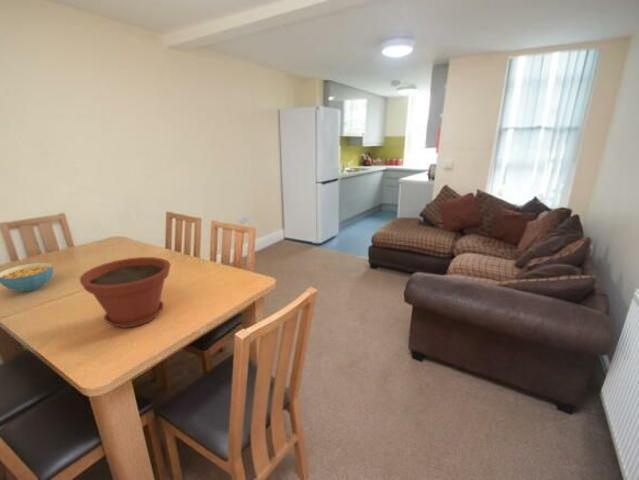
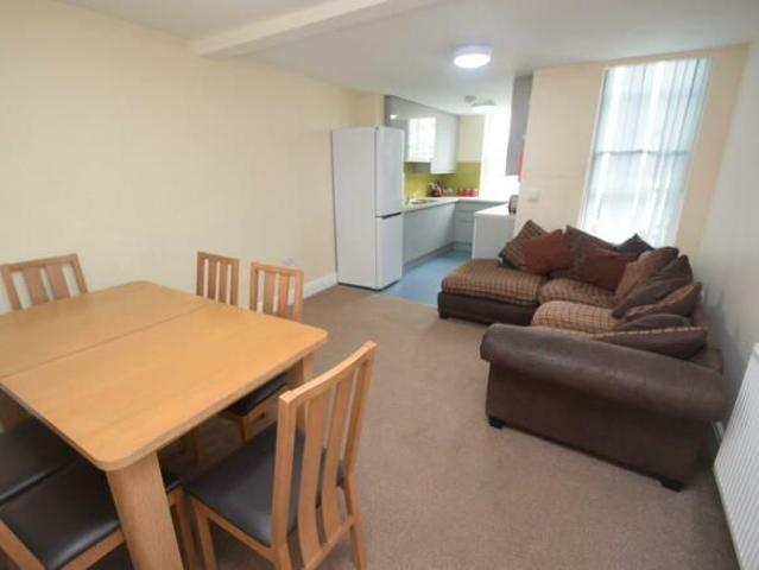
- plant pot [79,256,172,329]
- cereal bowl [0,261,54,293]
